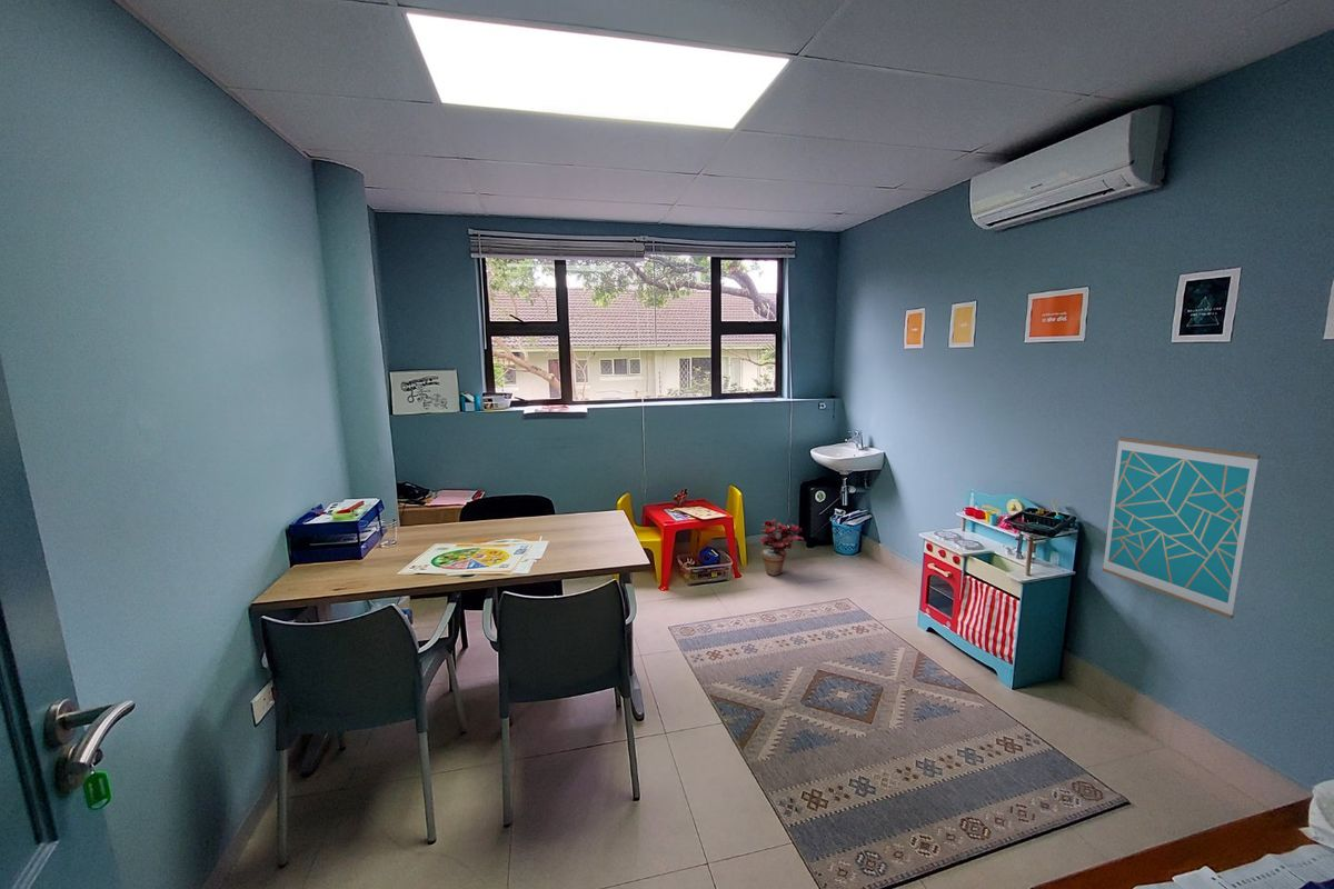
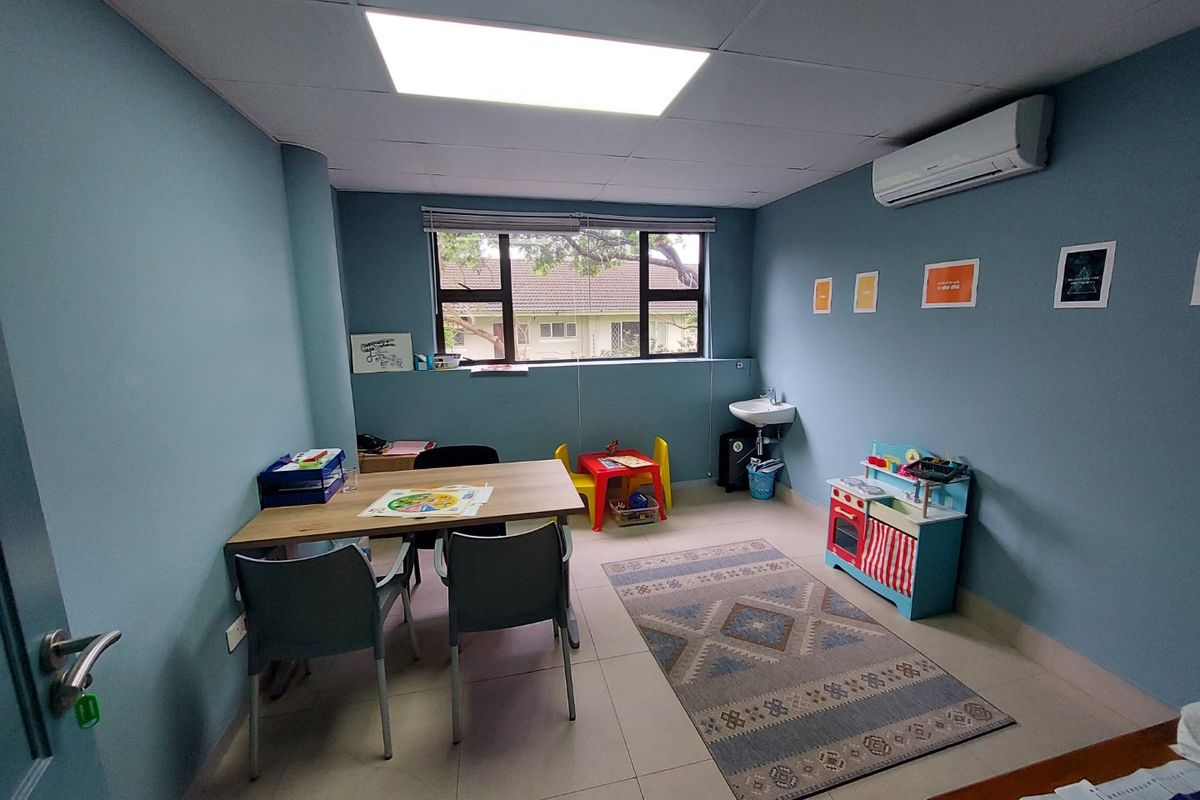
- wall art [1101,436,1262,620]
- potted plant [760,518,805,577]
